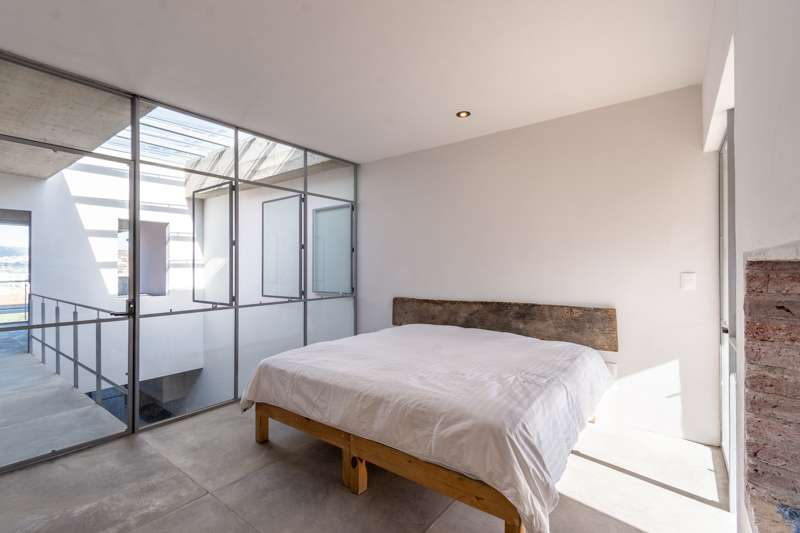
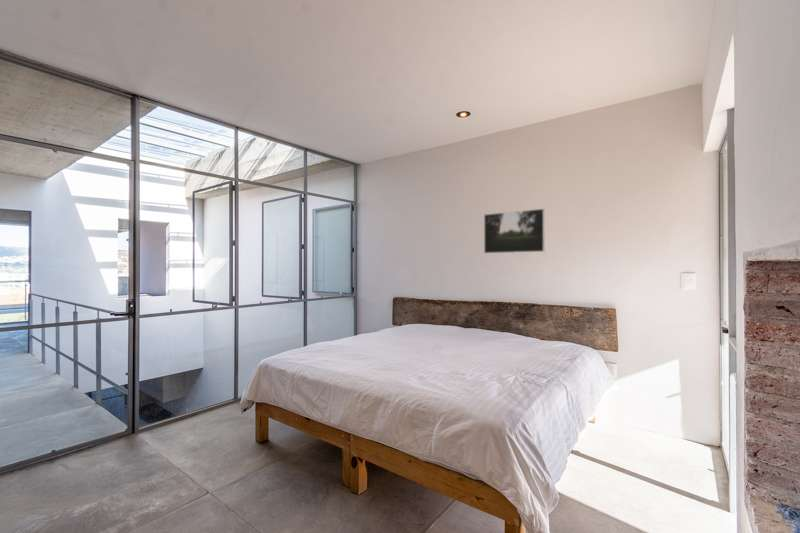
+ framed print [483,208,546,254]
